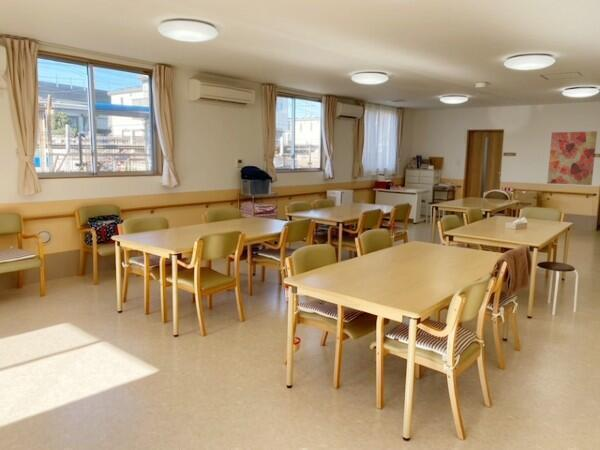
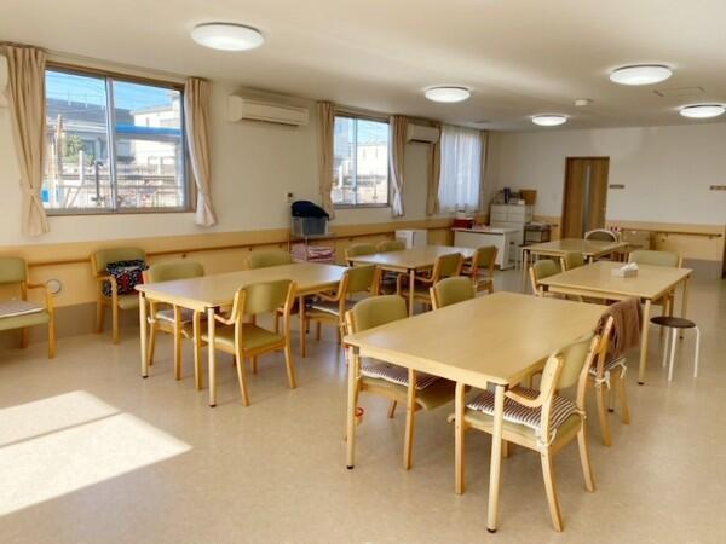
- wall art [546,130,598,186]
